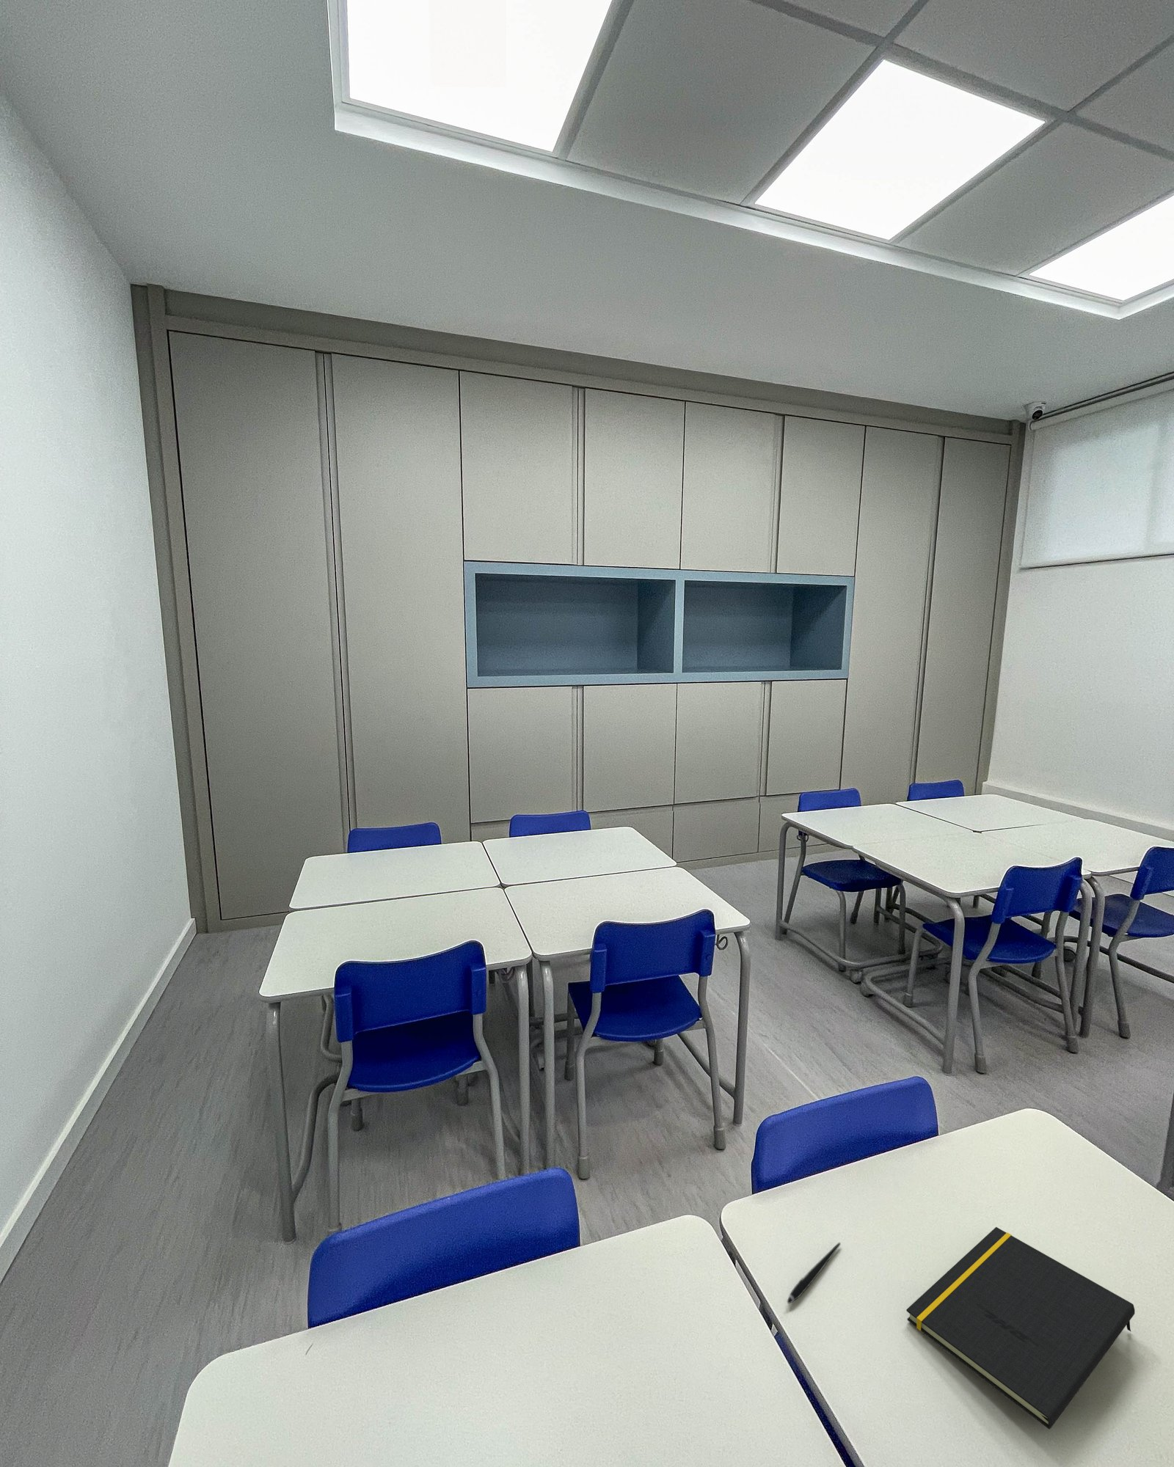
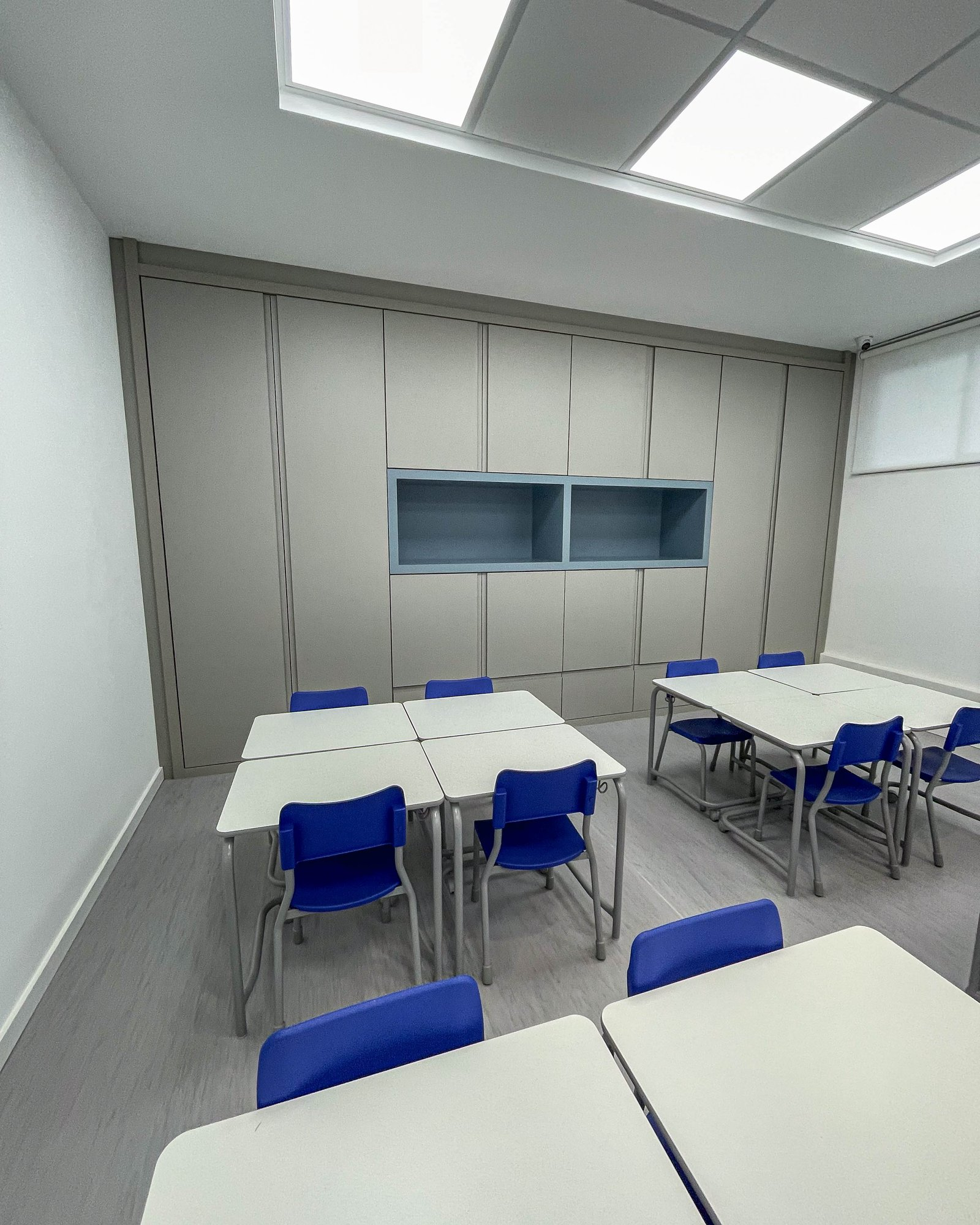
- pen [787,1242,842,1304]
- notepad [906,1226,1136,1430]
